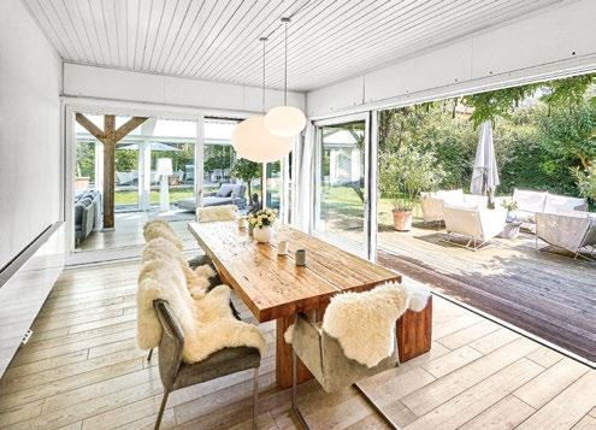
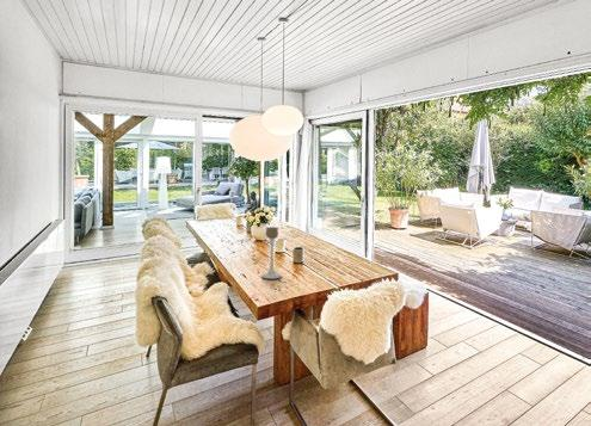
+ candle holder [260,226,283,279]
